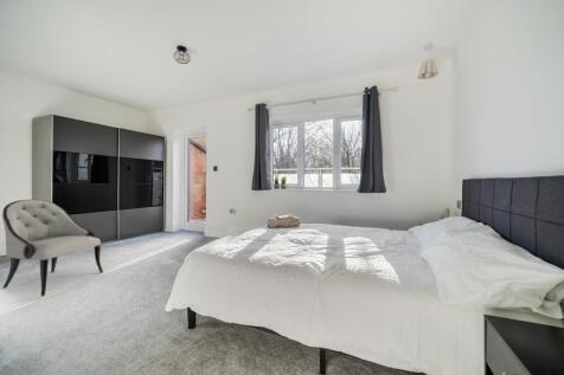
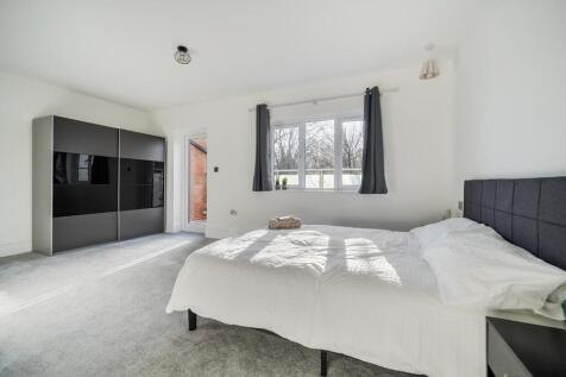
- armchair [1,199,104,298]
